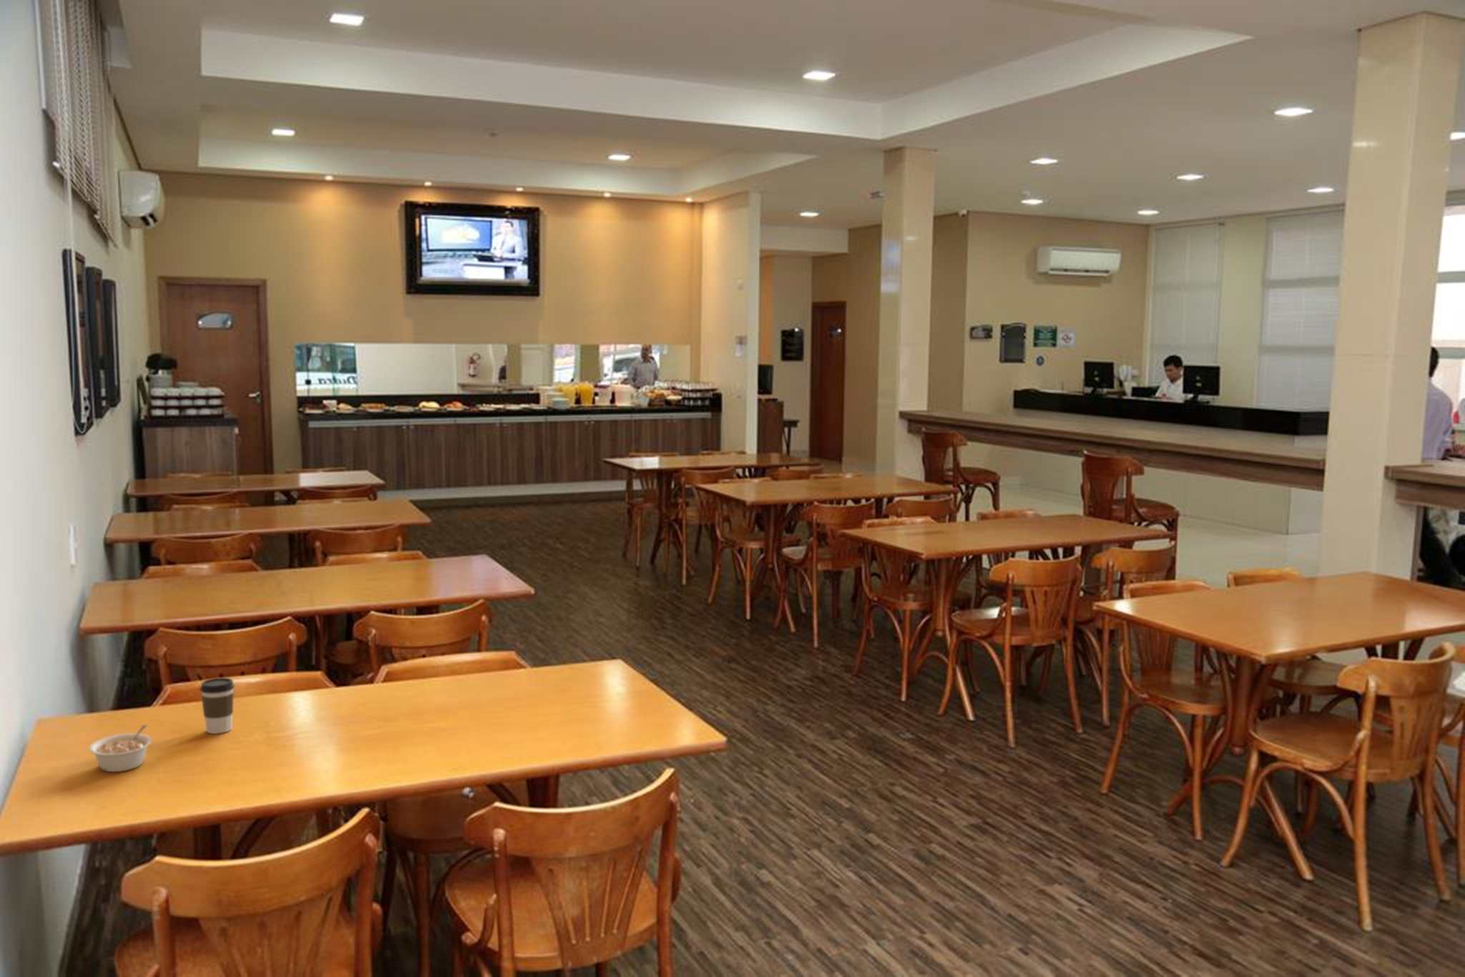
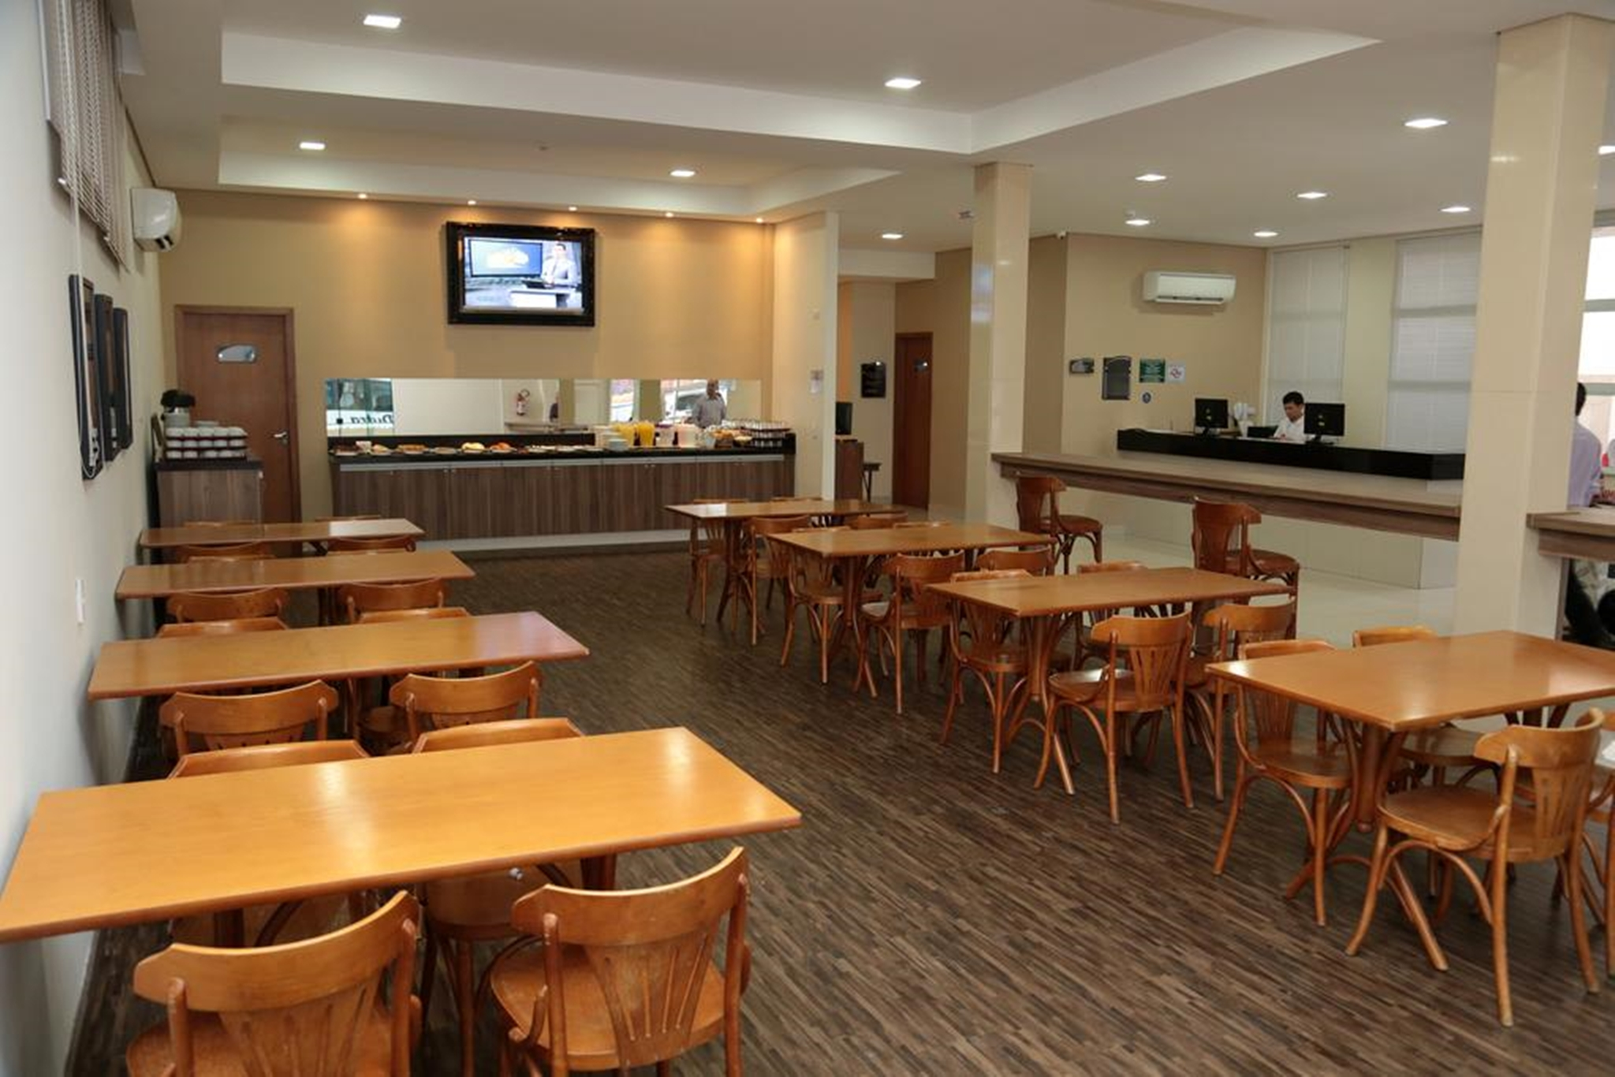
- legume [88,724,153,772]
- coffee cup [199,677,235,735]
